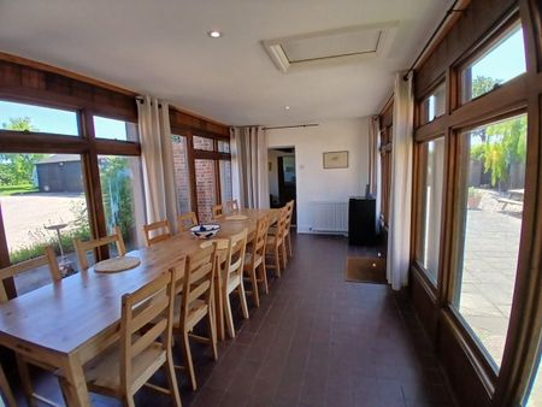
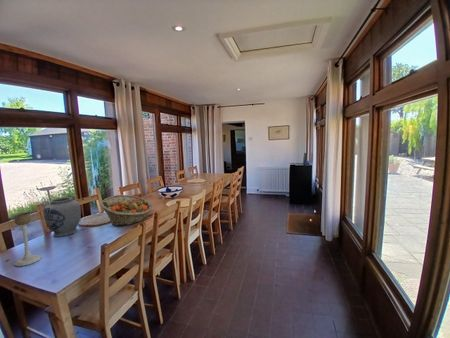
+ fruit basket [99,194,153,227]
+ vase [42,196,82,238]
+ candle holder [13,212,42,267]
